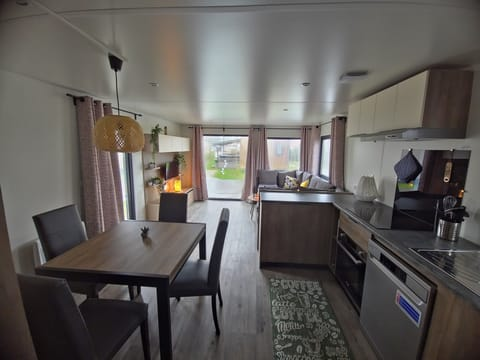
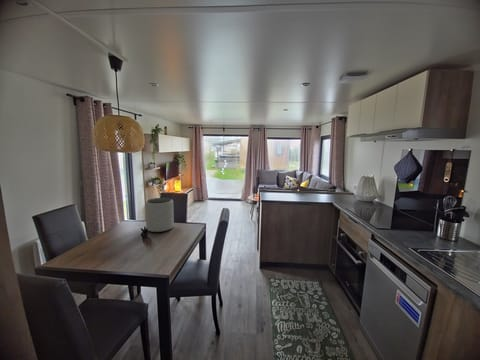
+ plant pot [144,197,175,233]
